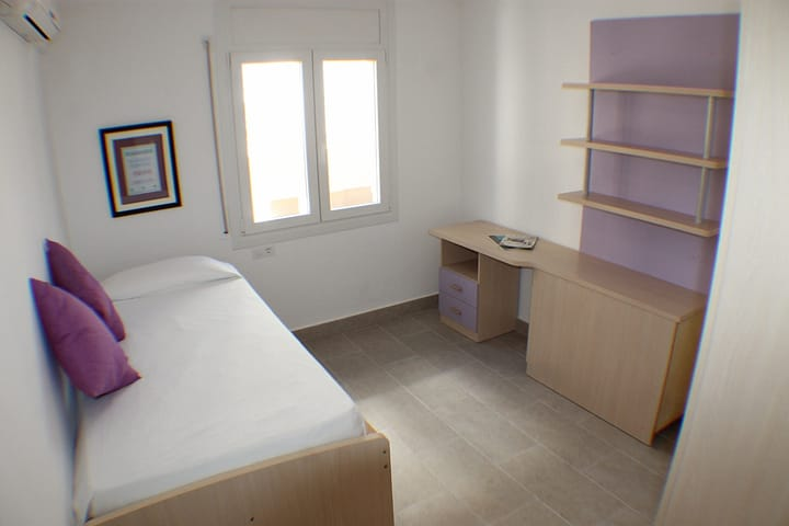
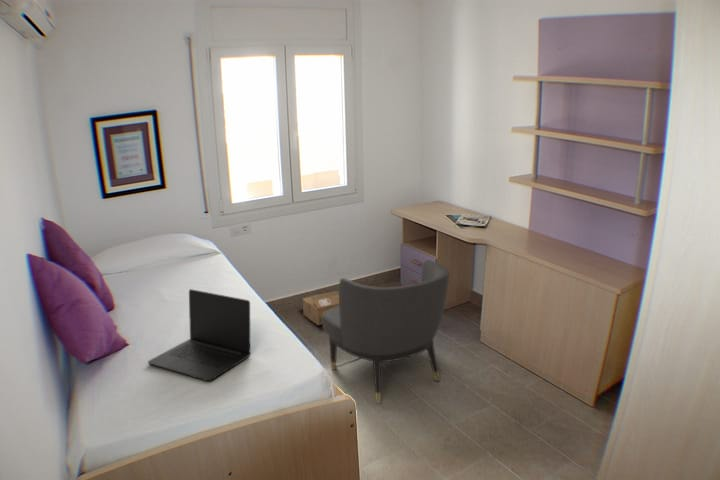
+ chair [322,259,450,404]
+ cardboard box [296,290,339,326]
+ laptop [147,288,251,382]
